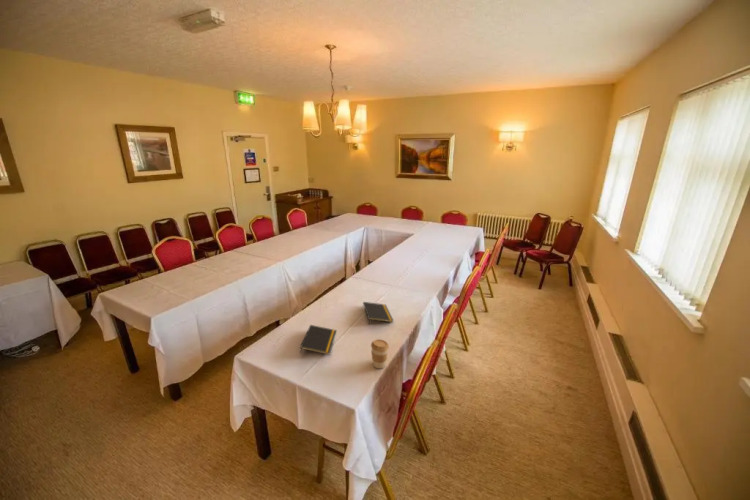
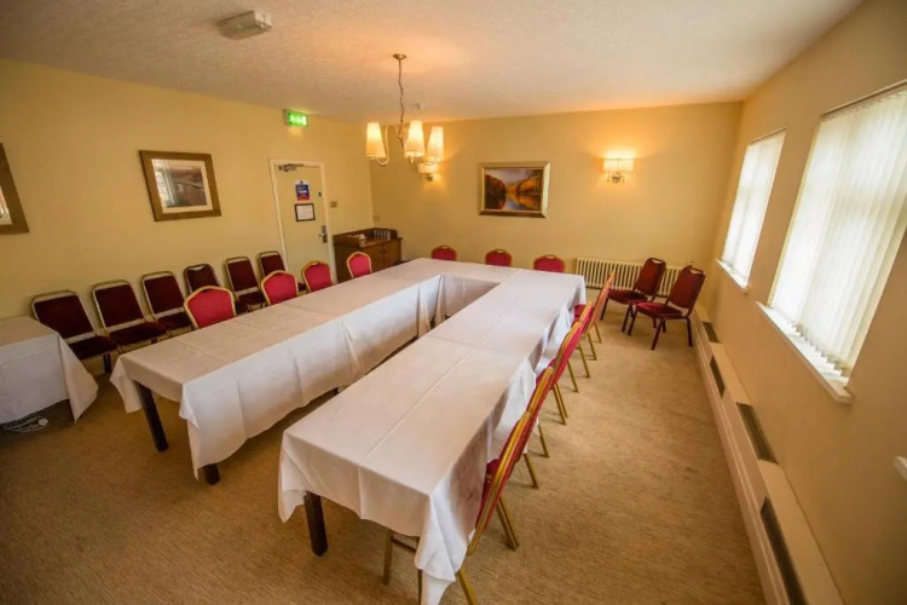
- notepad [299,324,337,356]
- coffee cup [370,338,390,369]
- notepad [362,301,394,324]
